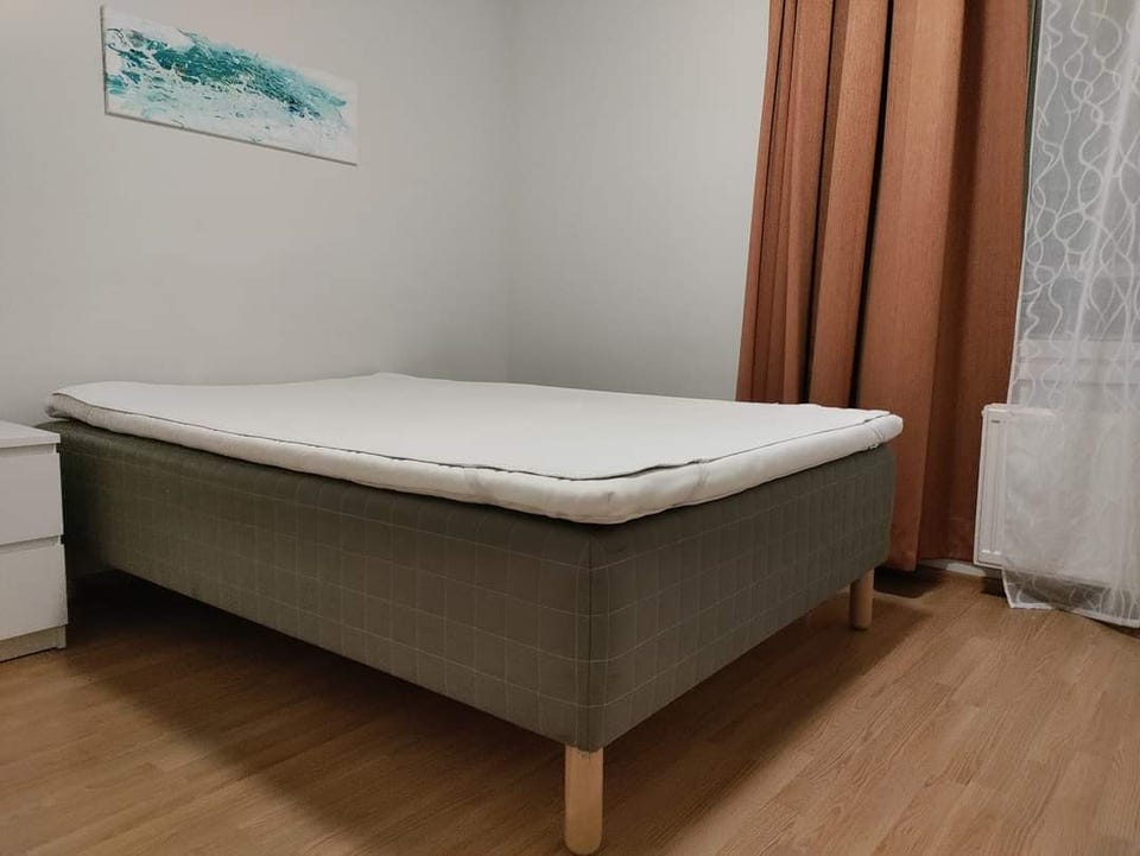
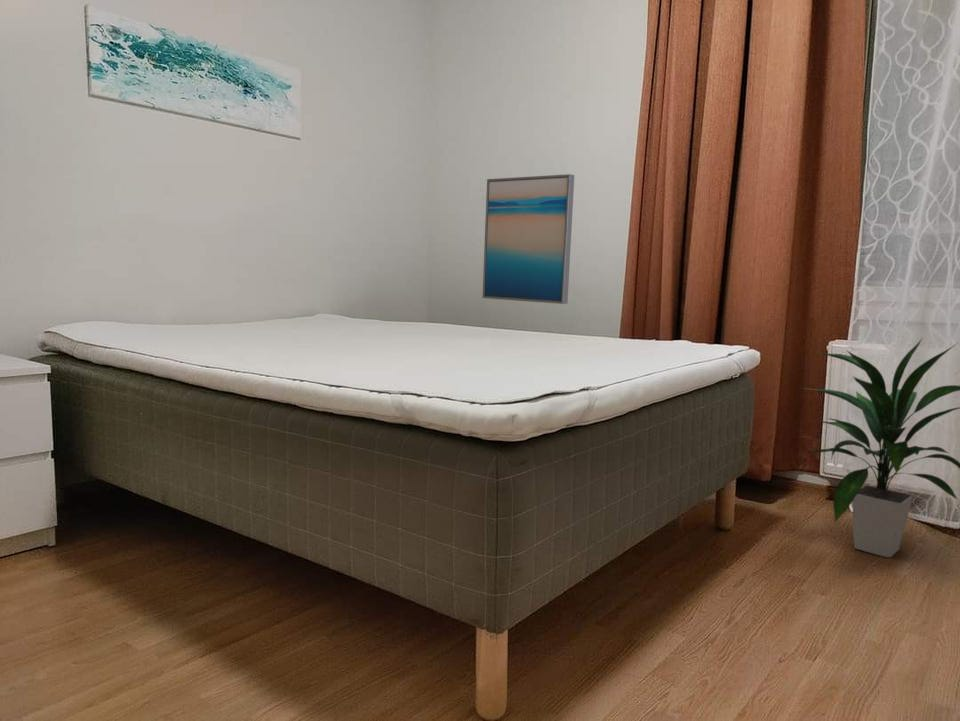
+ wall art [482,173,575,305]
+ indoor plant [803,338,960,559]
